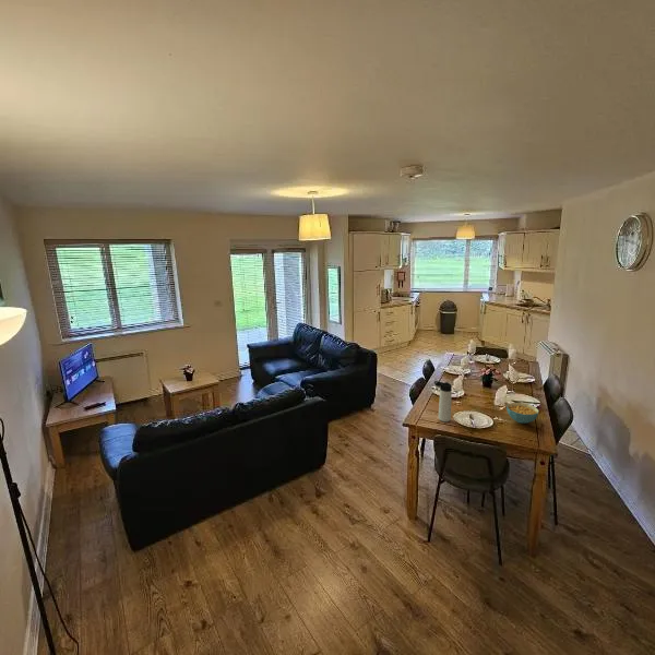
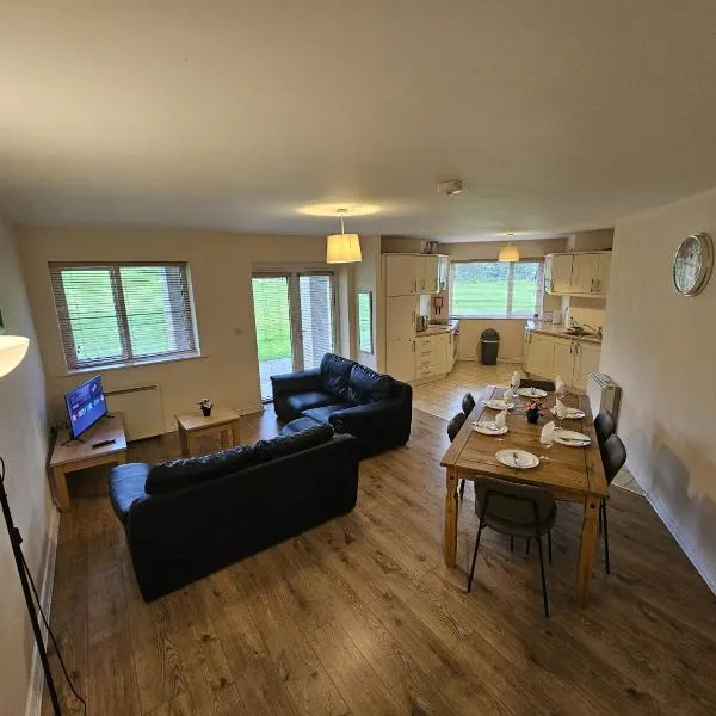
- cereal bowl [505,402,539,425]
- thermos bottle [433,380,453,422]
